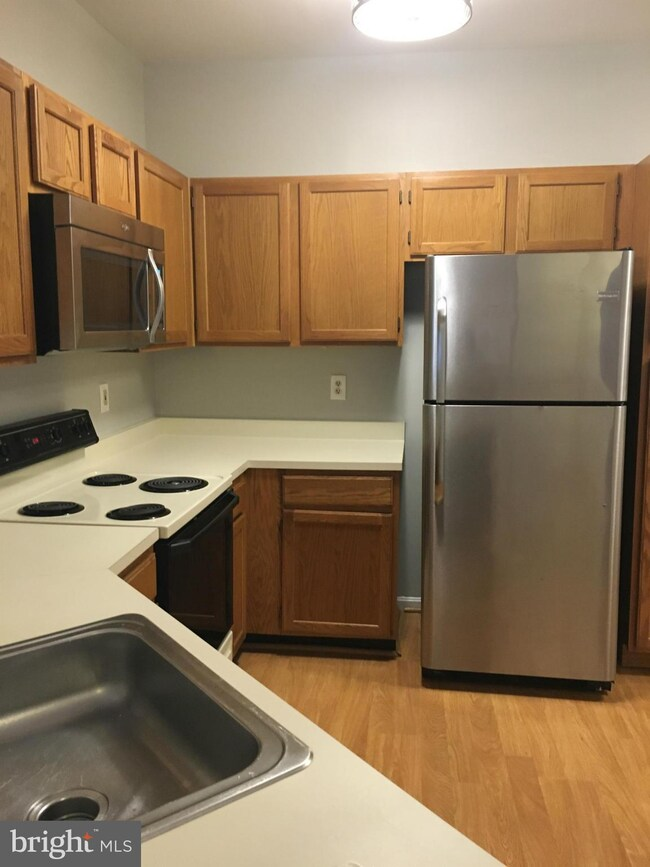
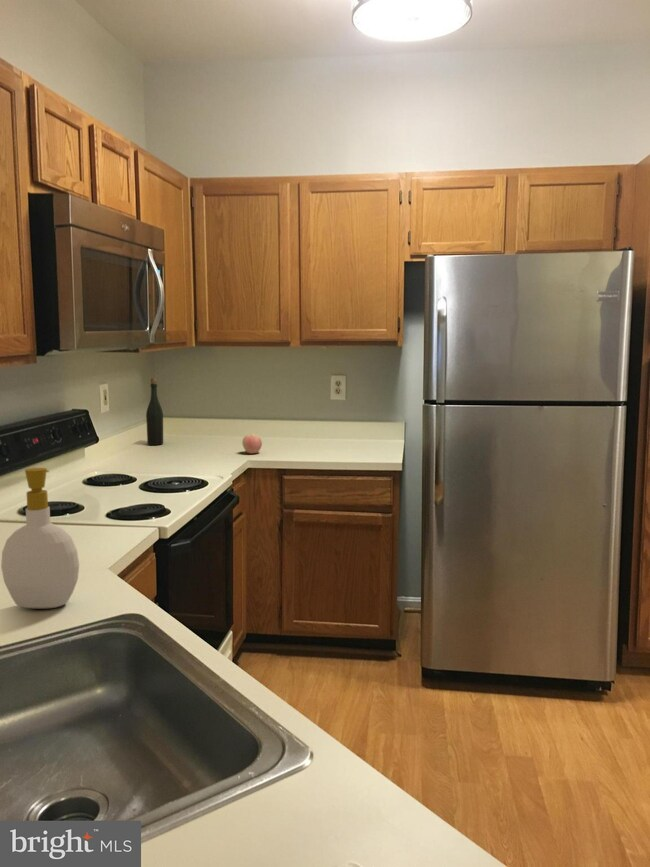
+ soap bottle [0,467,80,609]
+ bottle [145,377,164,446]
+ apple [241,433,263,455]
